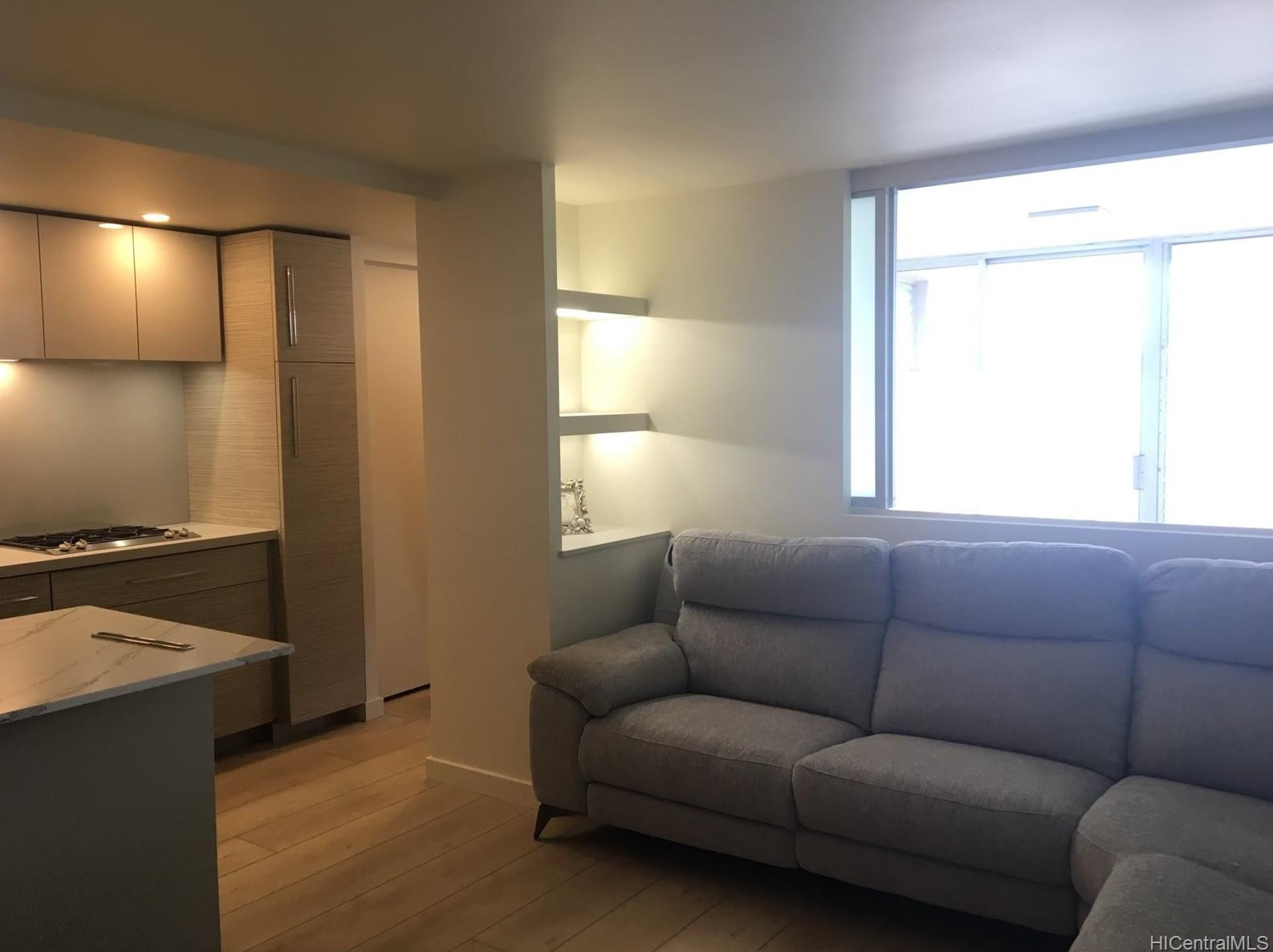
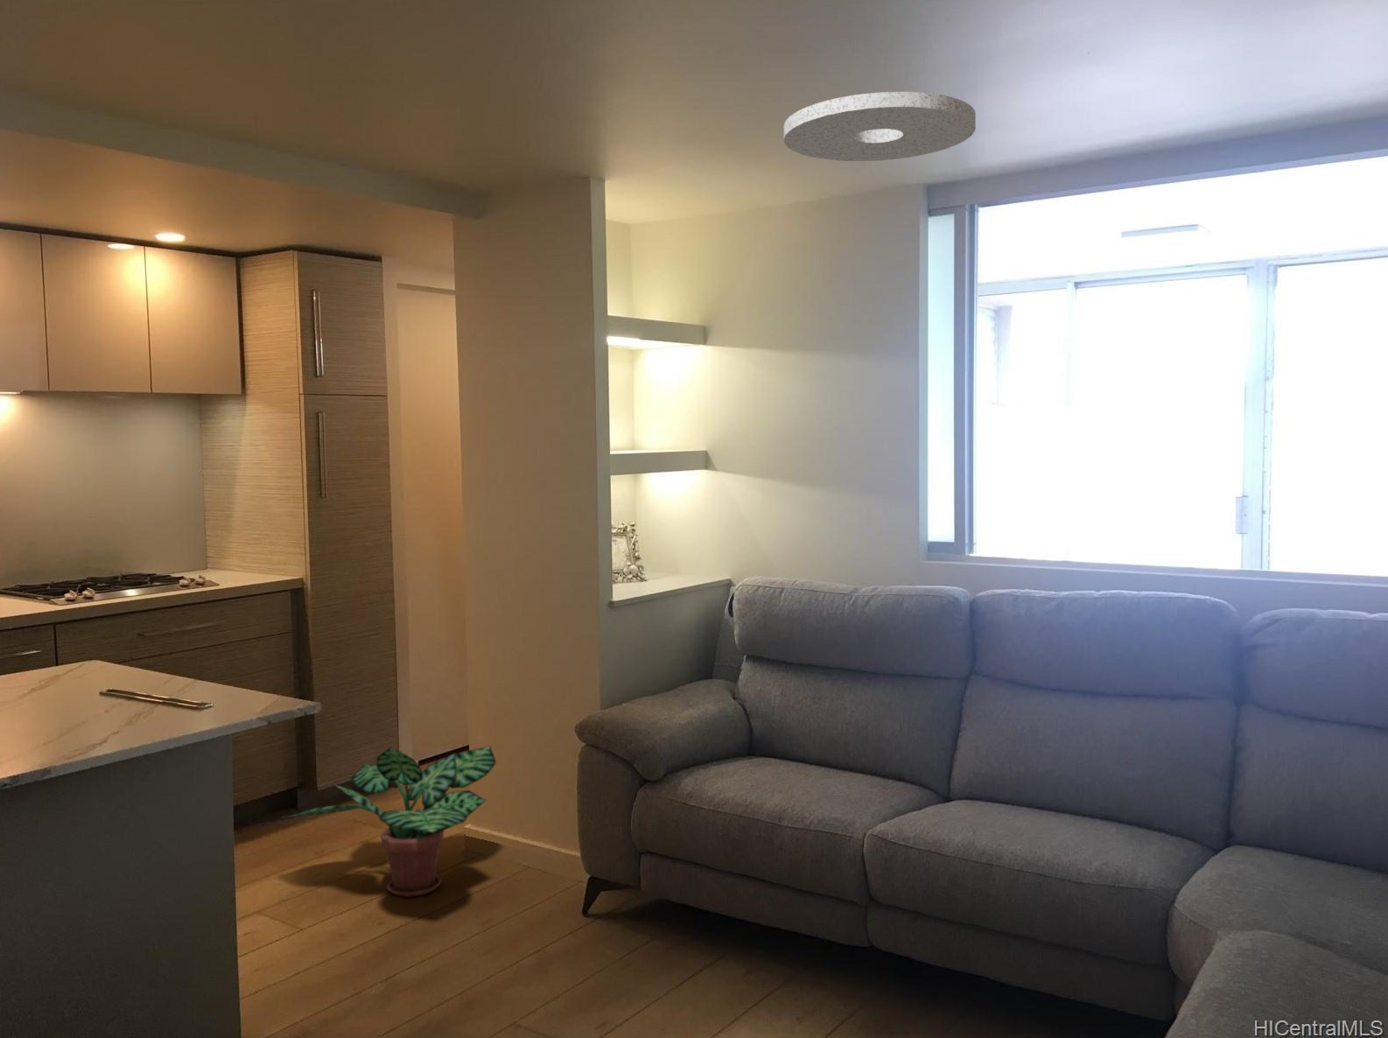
+ ceiling light [783,90,977,161]
+ potted plant [279,745,497,898]
